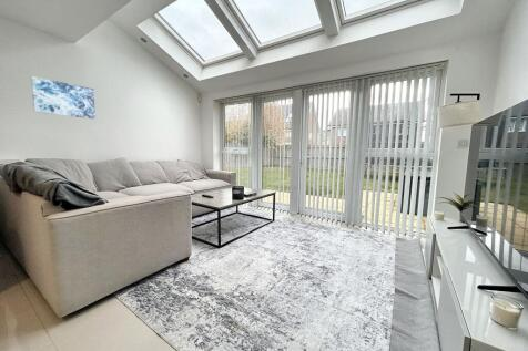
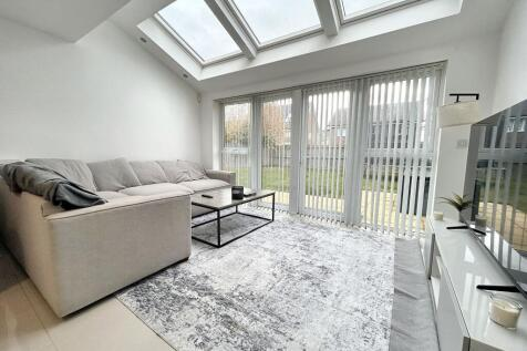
- wall art [30,75,97,120]
